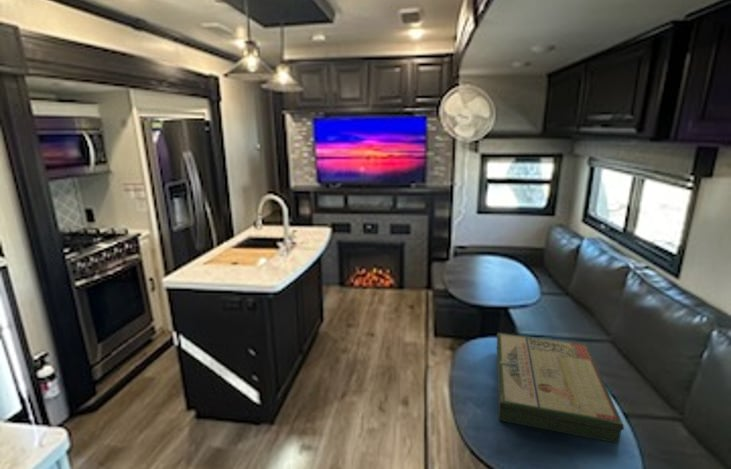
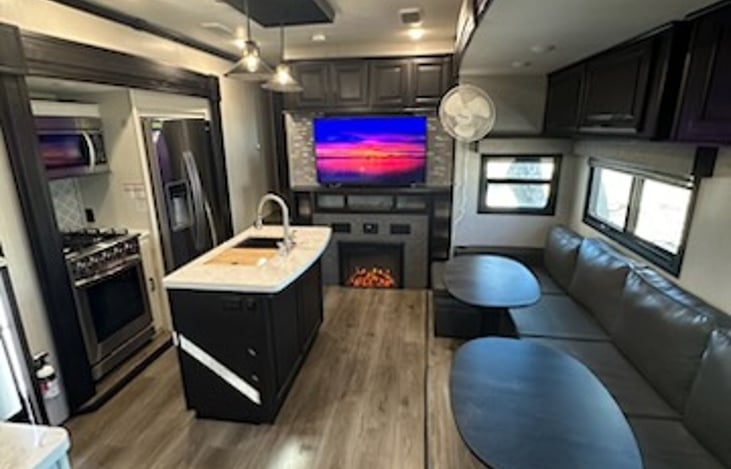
- board game [496,332,625,444]
